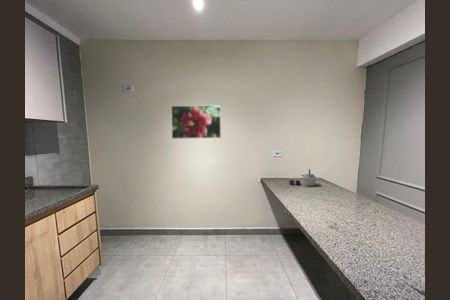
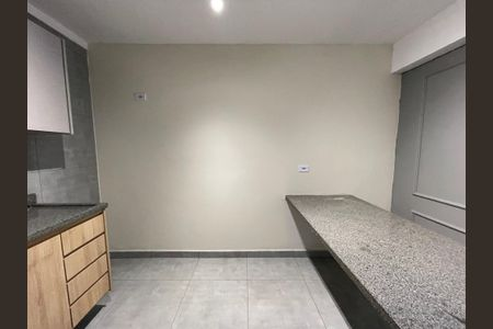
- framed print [170,104,222,140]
- kettle [289,168,317,187]
